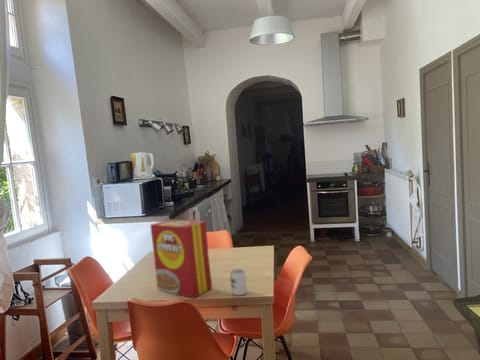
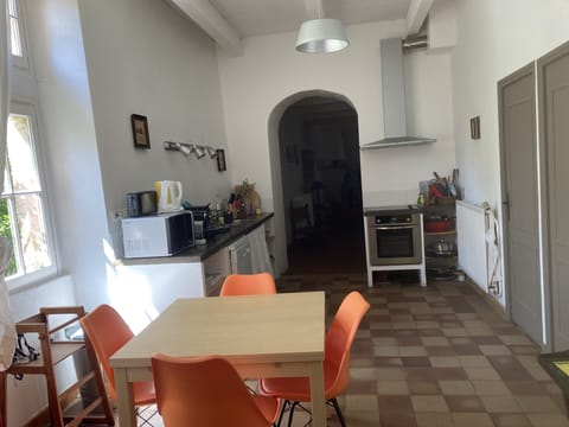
- cup [229,268,248,296]
- cereal box [149,218,213,299]
